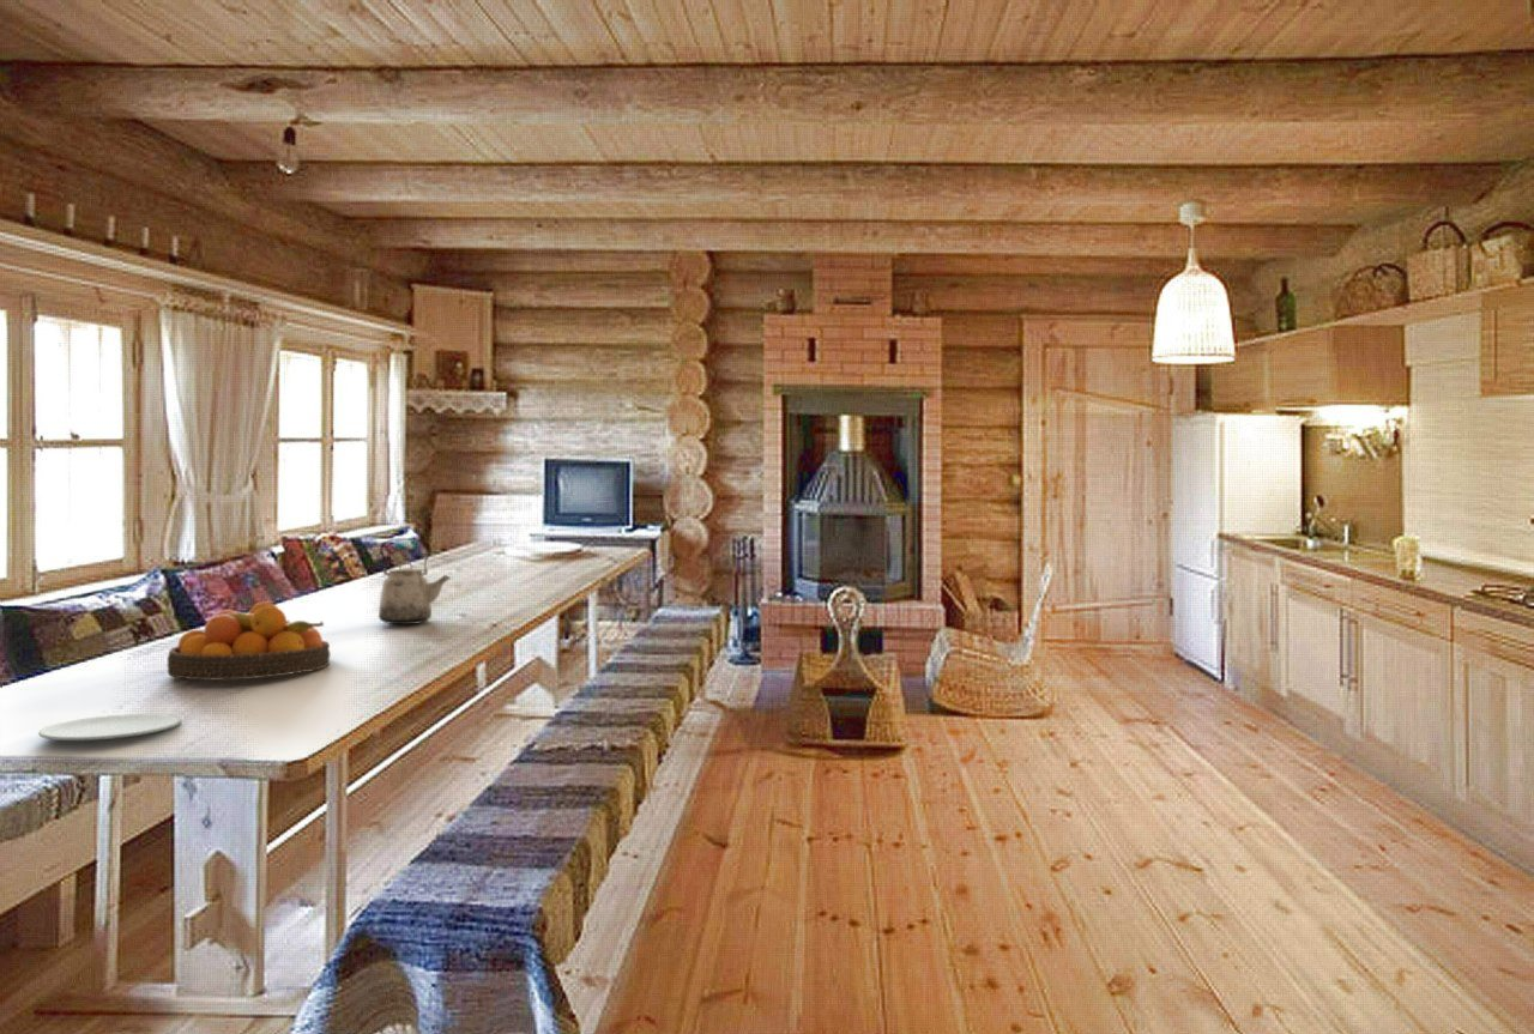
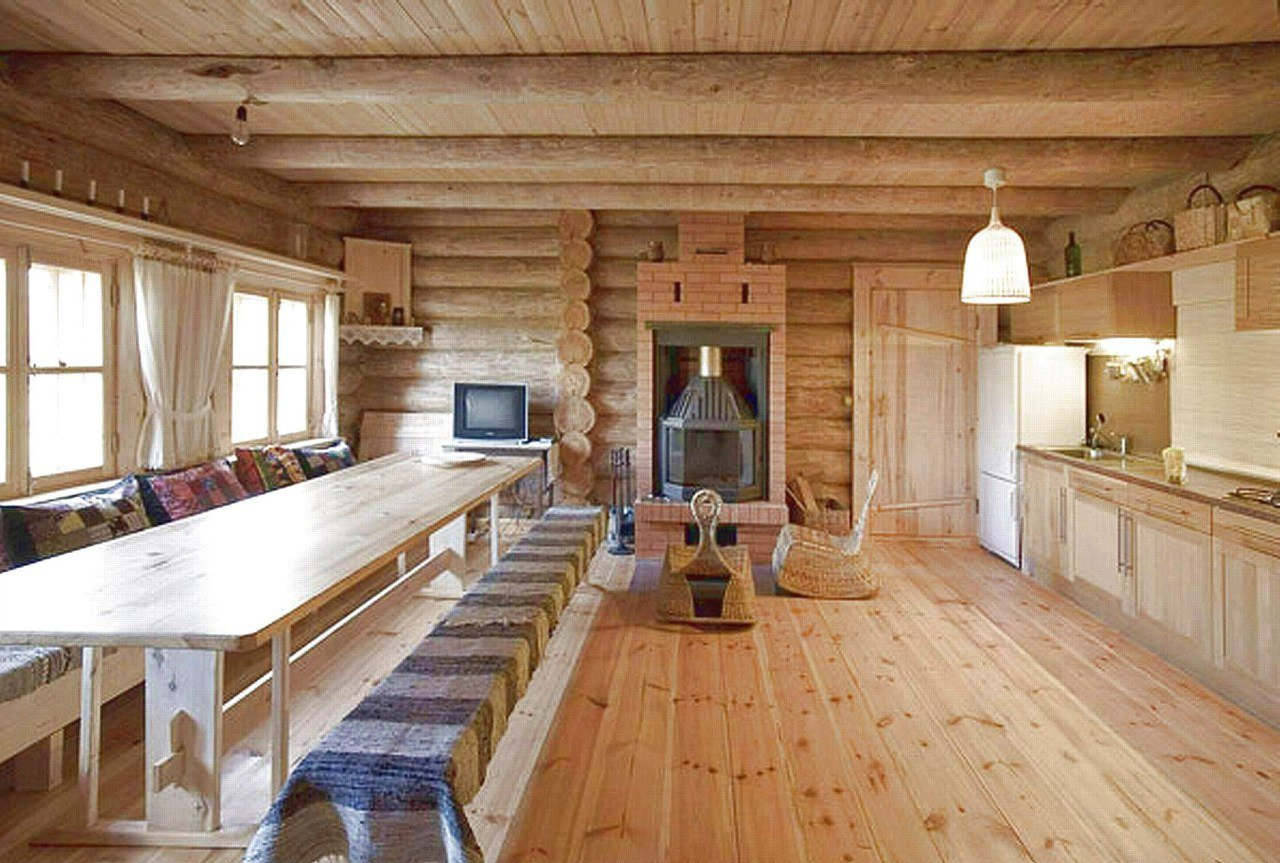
- kettle [378,537,453,625]
- paper plate [37,713,182,742]
- fruit bowl [165,601,332,682]
